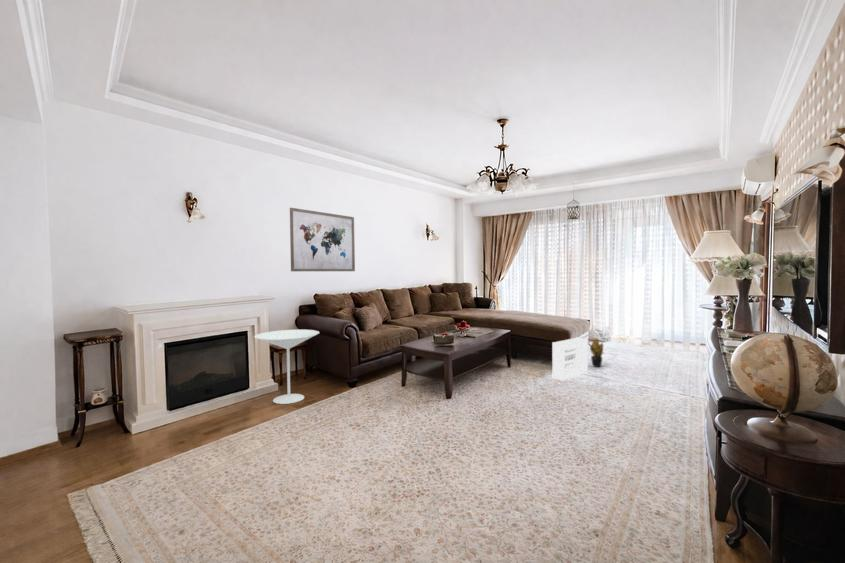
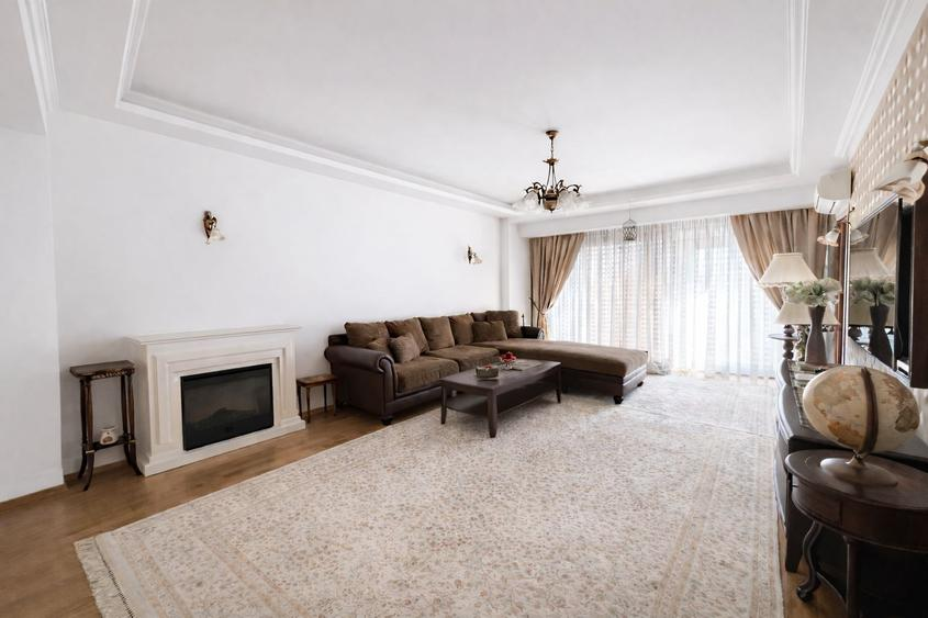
- air purifier [551,337,589,382]
- potted plant [588,338,605,368]
- side table [253,329,320,405]
- wall art [289,207,356,272]
